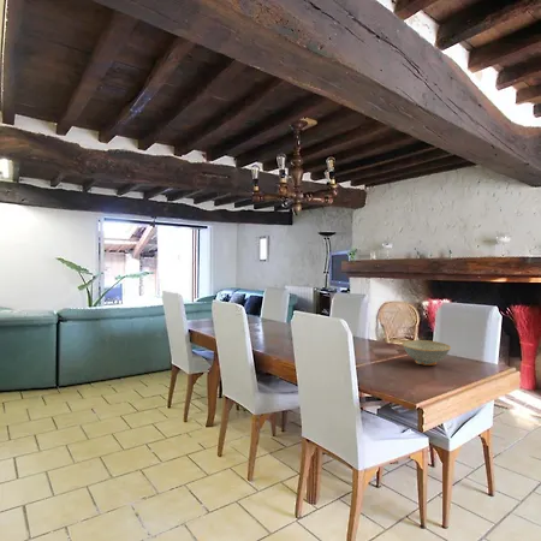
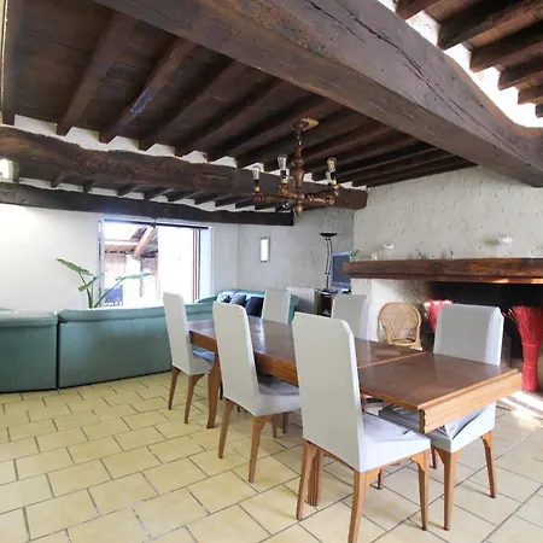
- dish [400,339,452,367]
